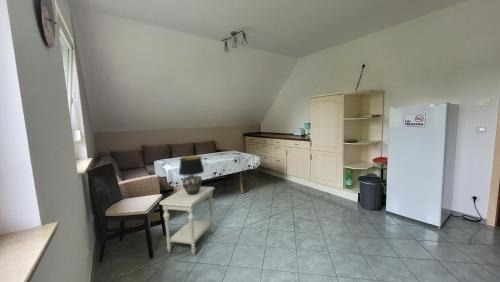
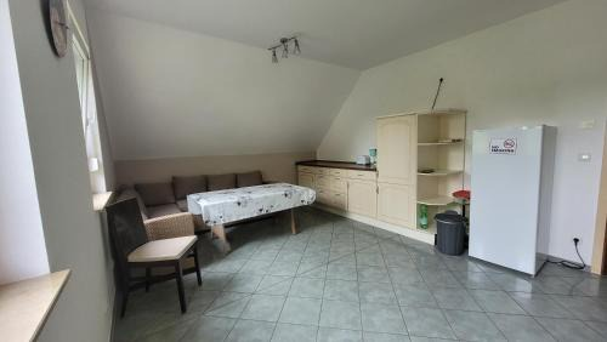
- table lamp [178,155,205,195]
- side table [158,186,216,257]
